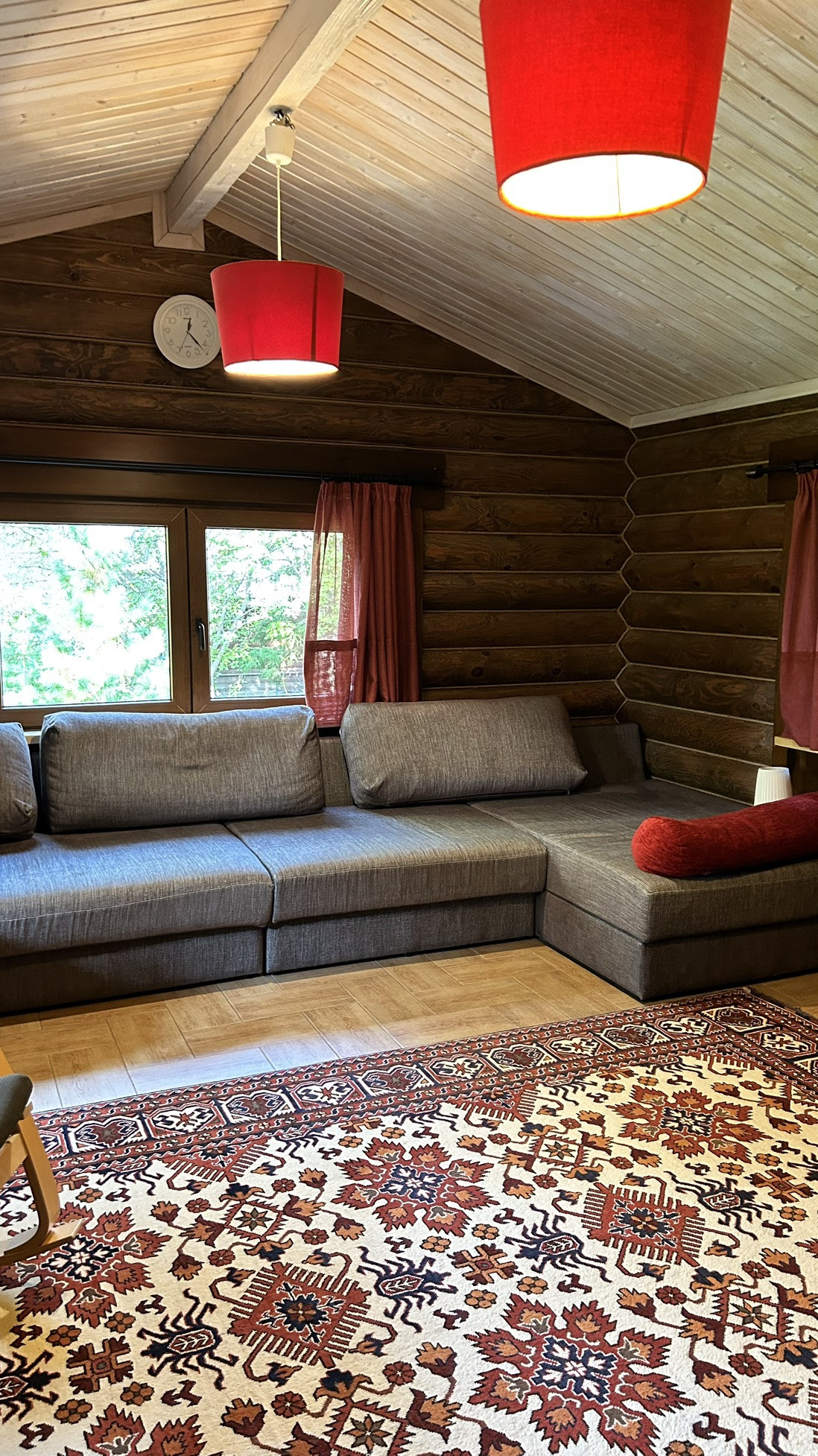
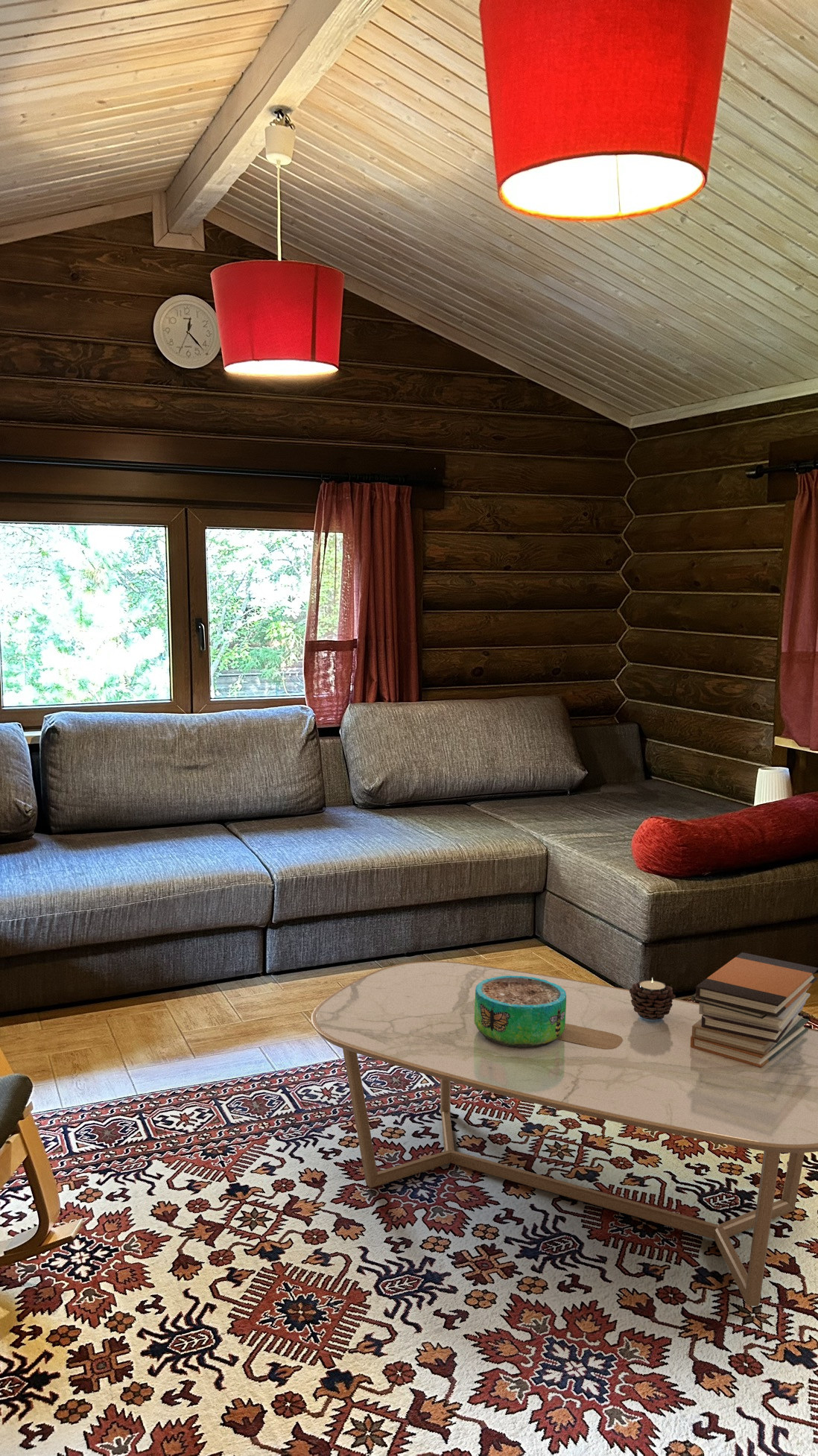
+ decorative bowl [474,975,566,1048]
+ coffee table [311,960,818,1307]
+ candle [629,977,676,1022]
+ book stack [691,952,818,1068]
